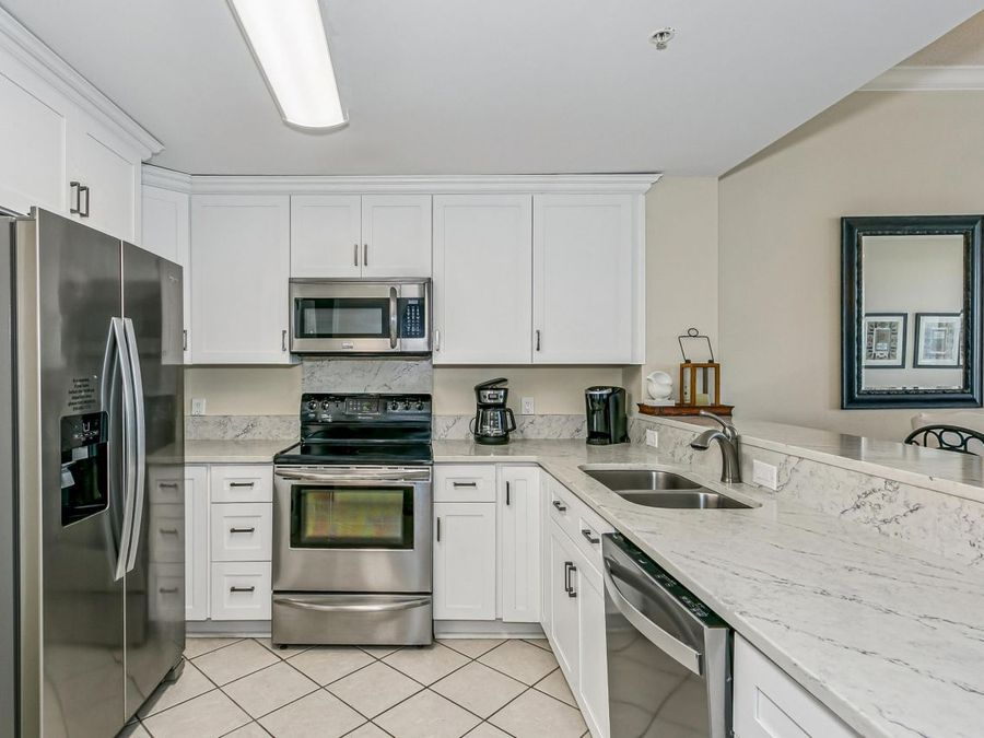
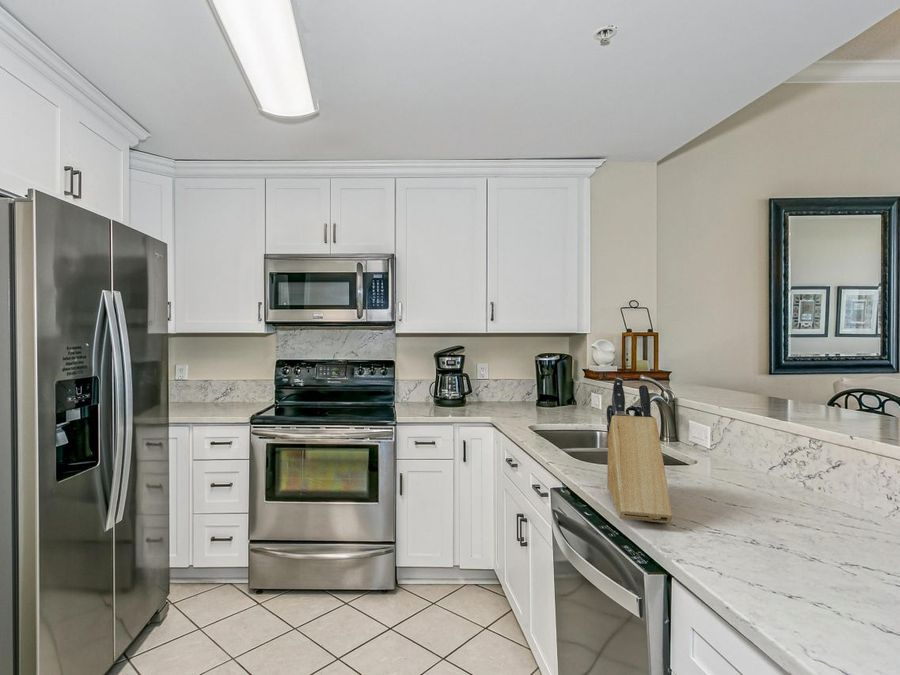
+ knife block [605,377,673,524]
